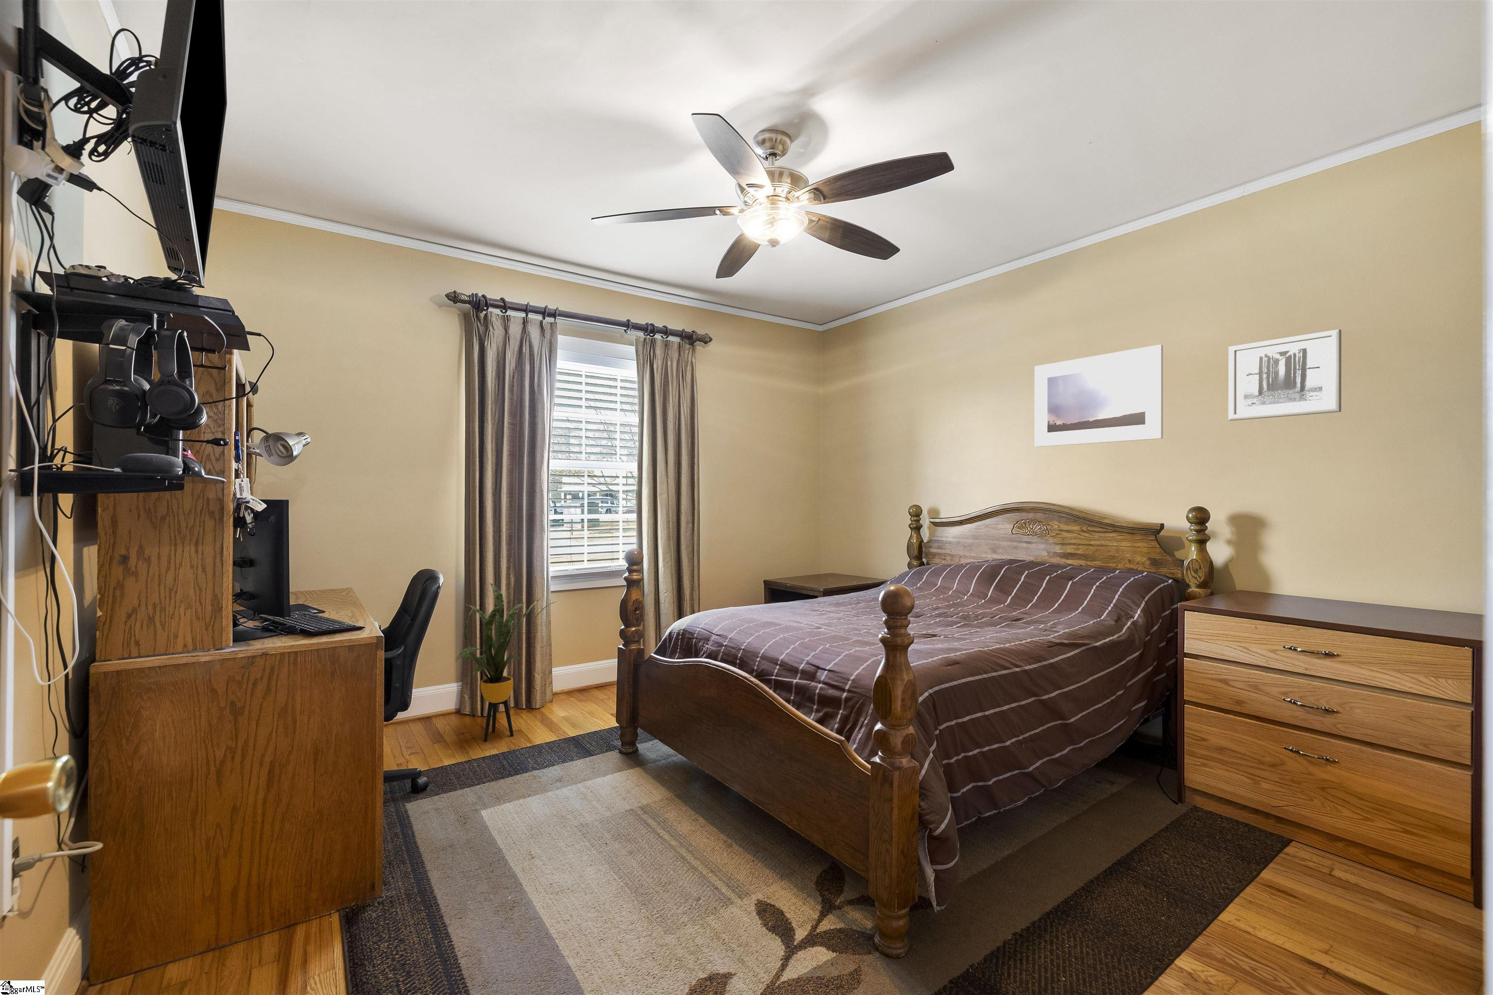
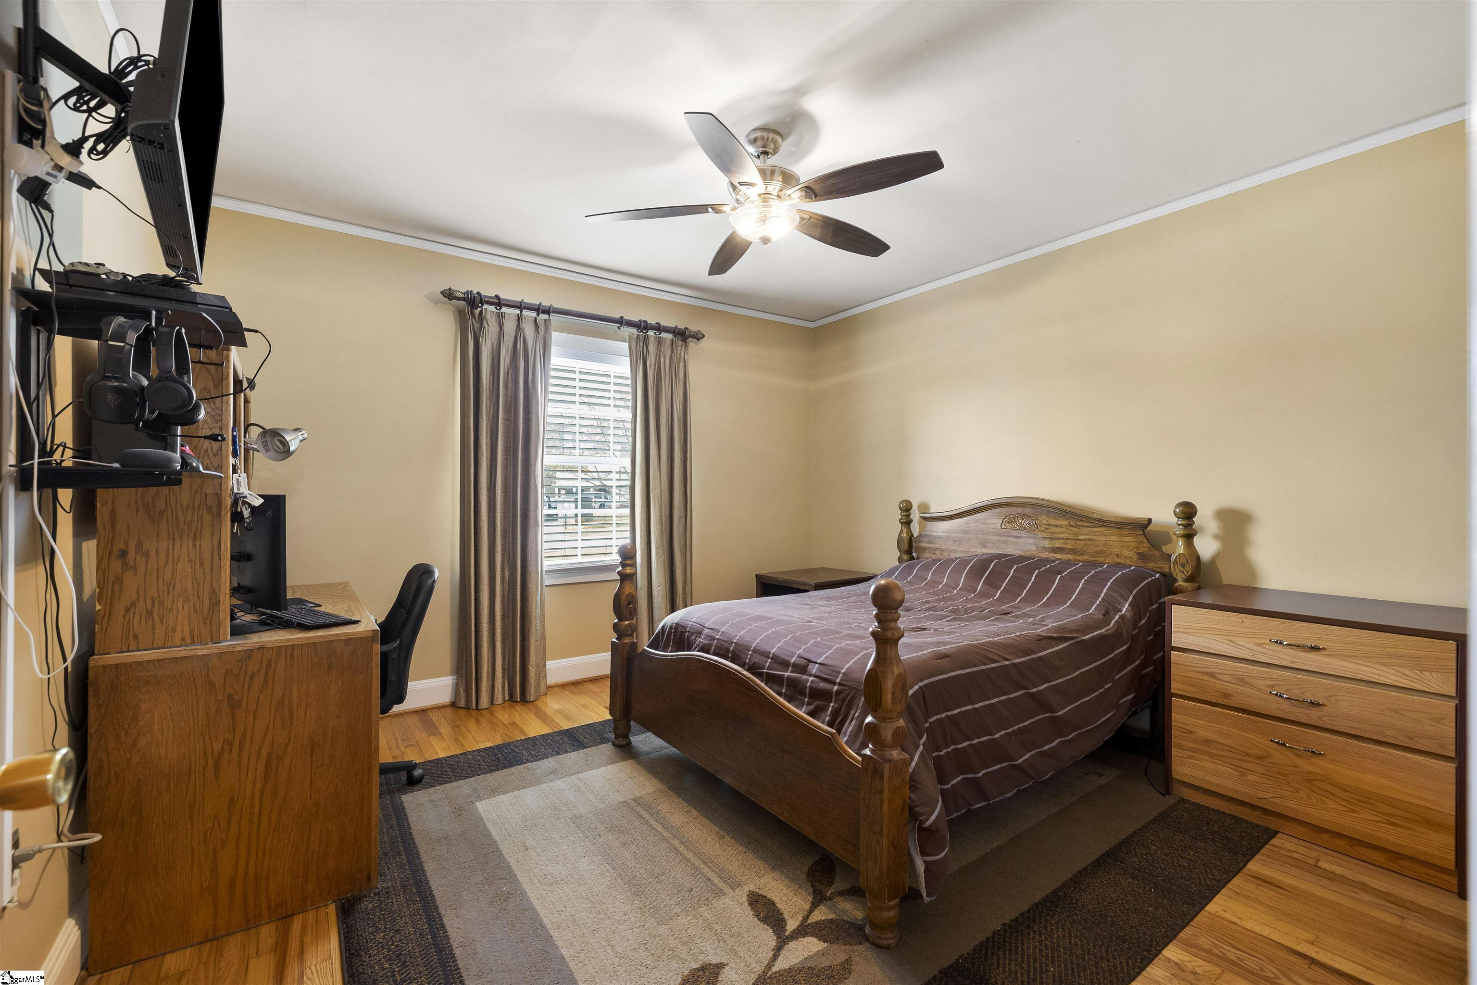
- wall art [1229,329,1342,421]
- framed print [1034,344,1163,448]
- house plant [454,583,558,742]
